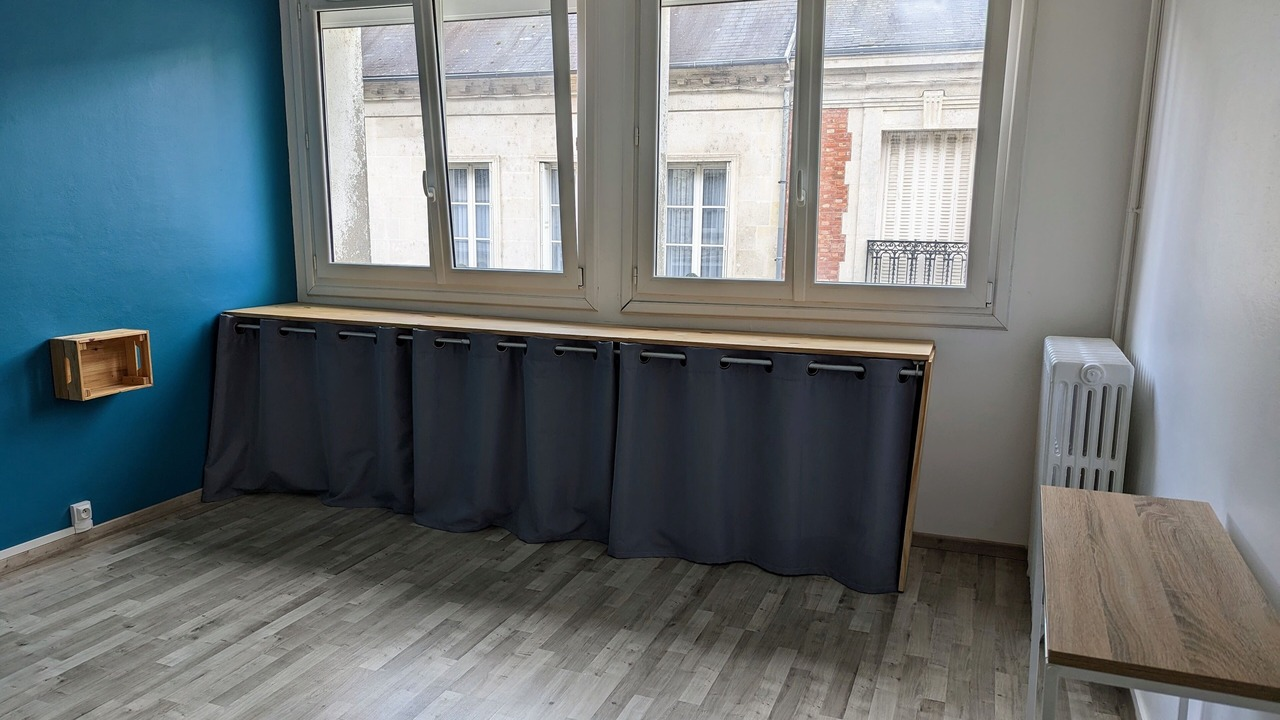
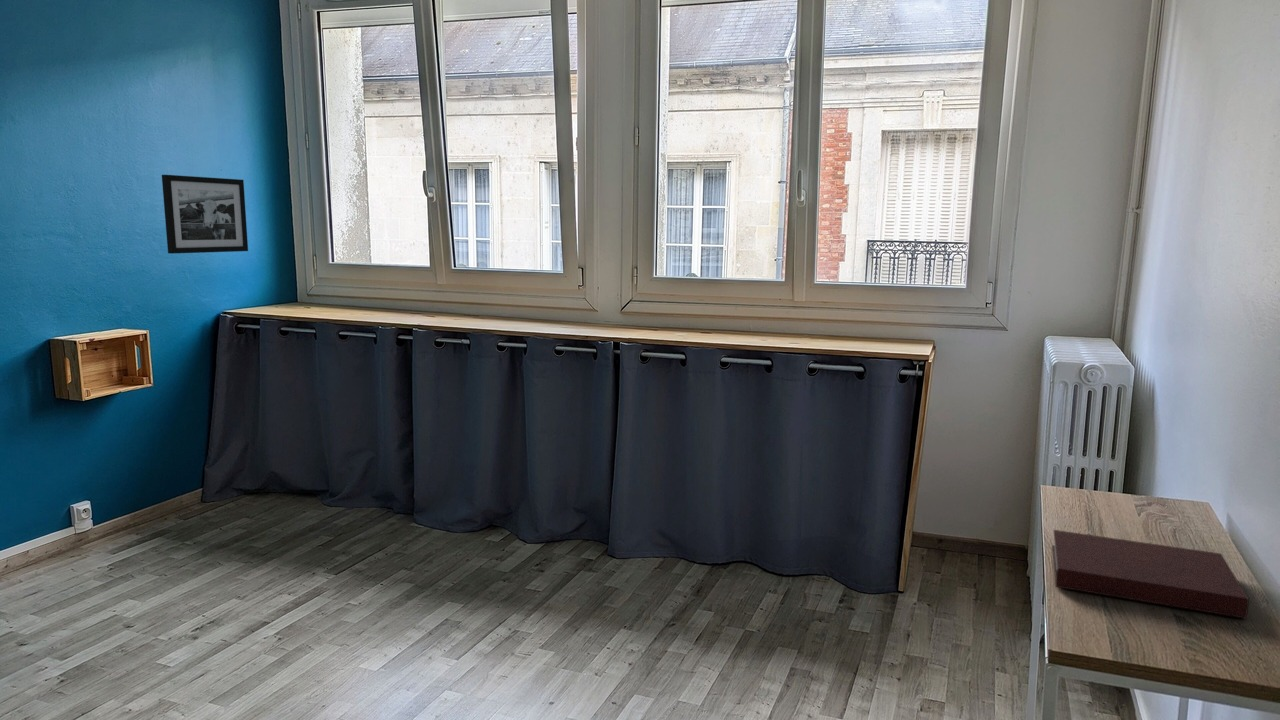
+ notebook [1051,529,1250,620]
+ picture frame [161,174,249,255]
